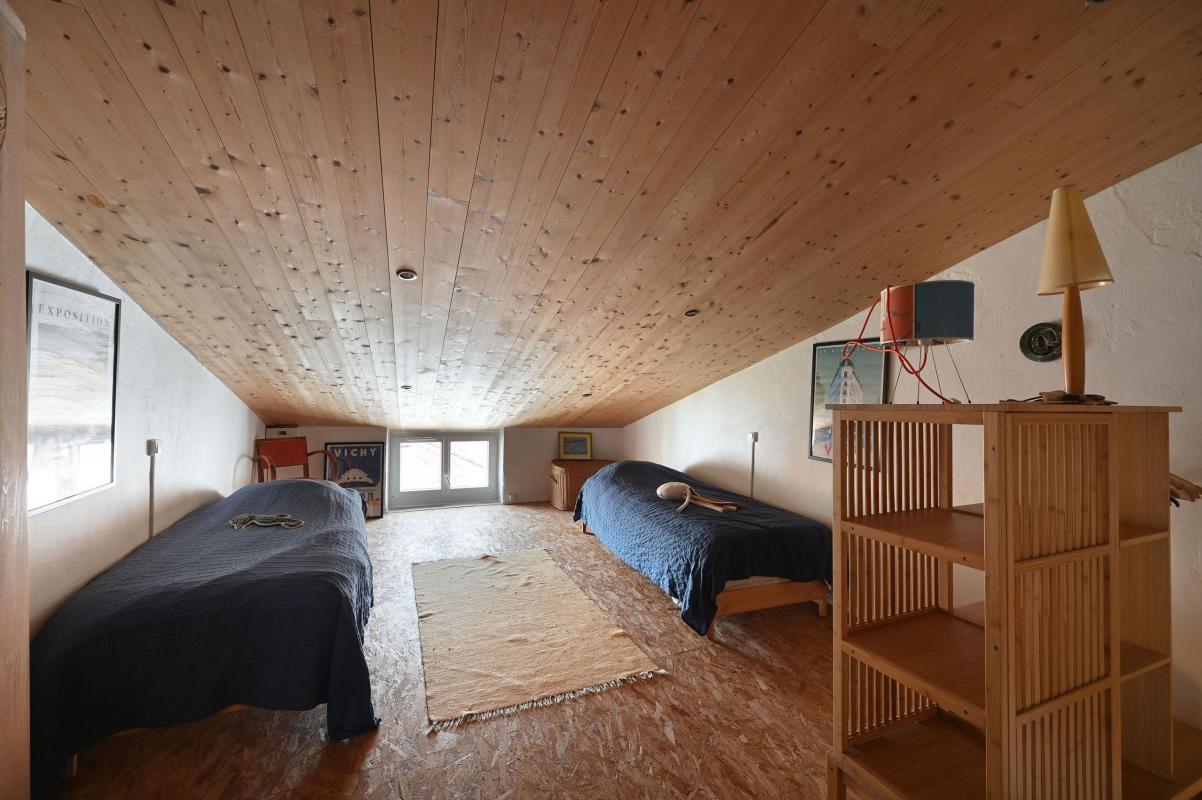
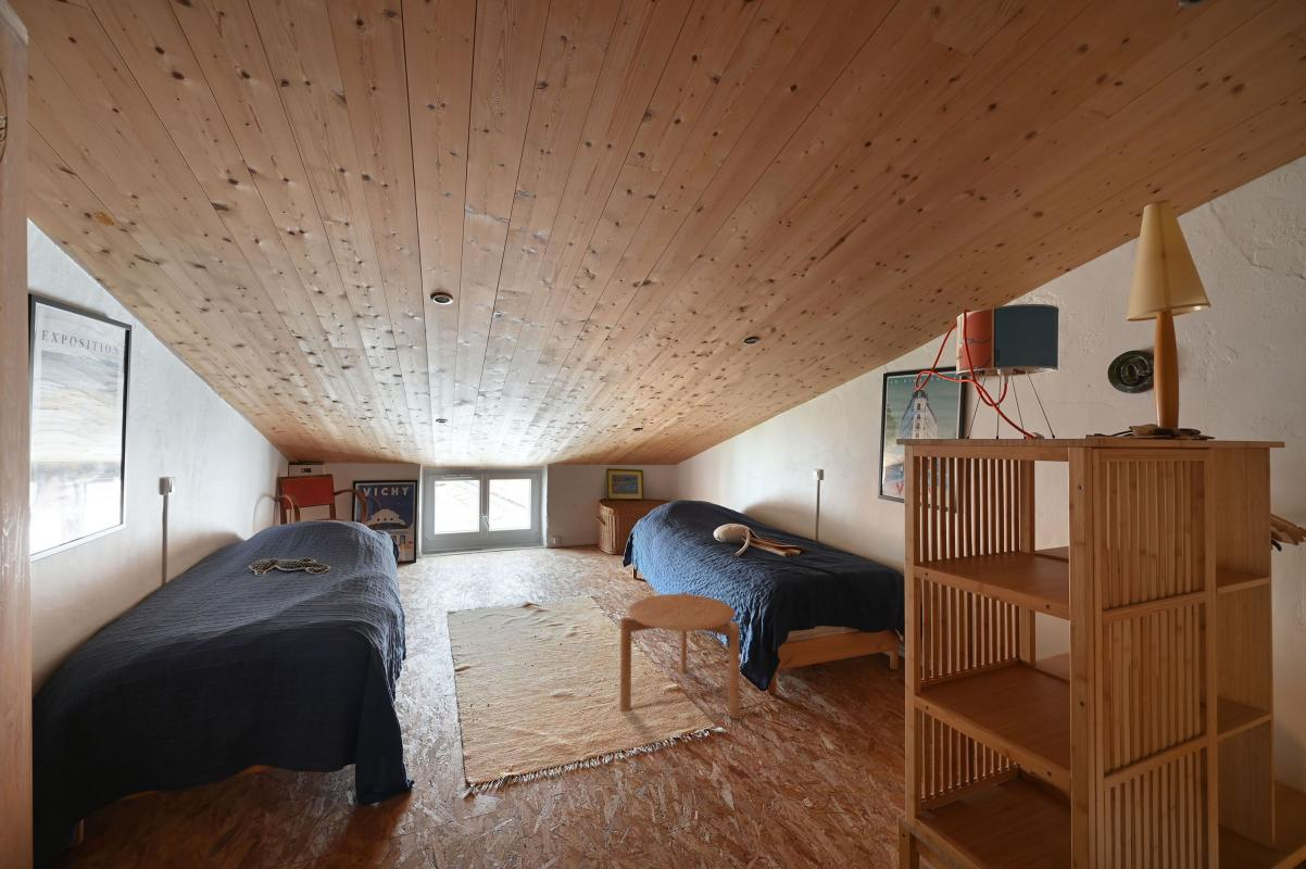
+ side table [619,591,741,720]
